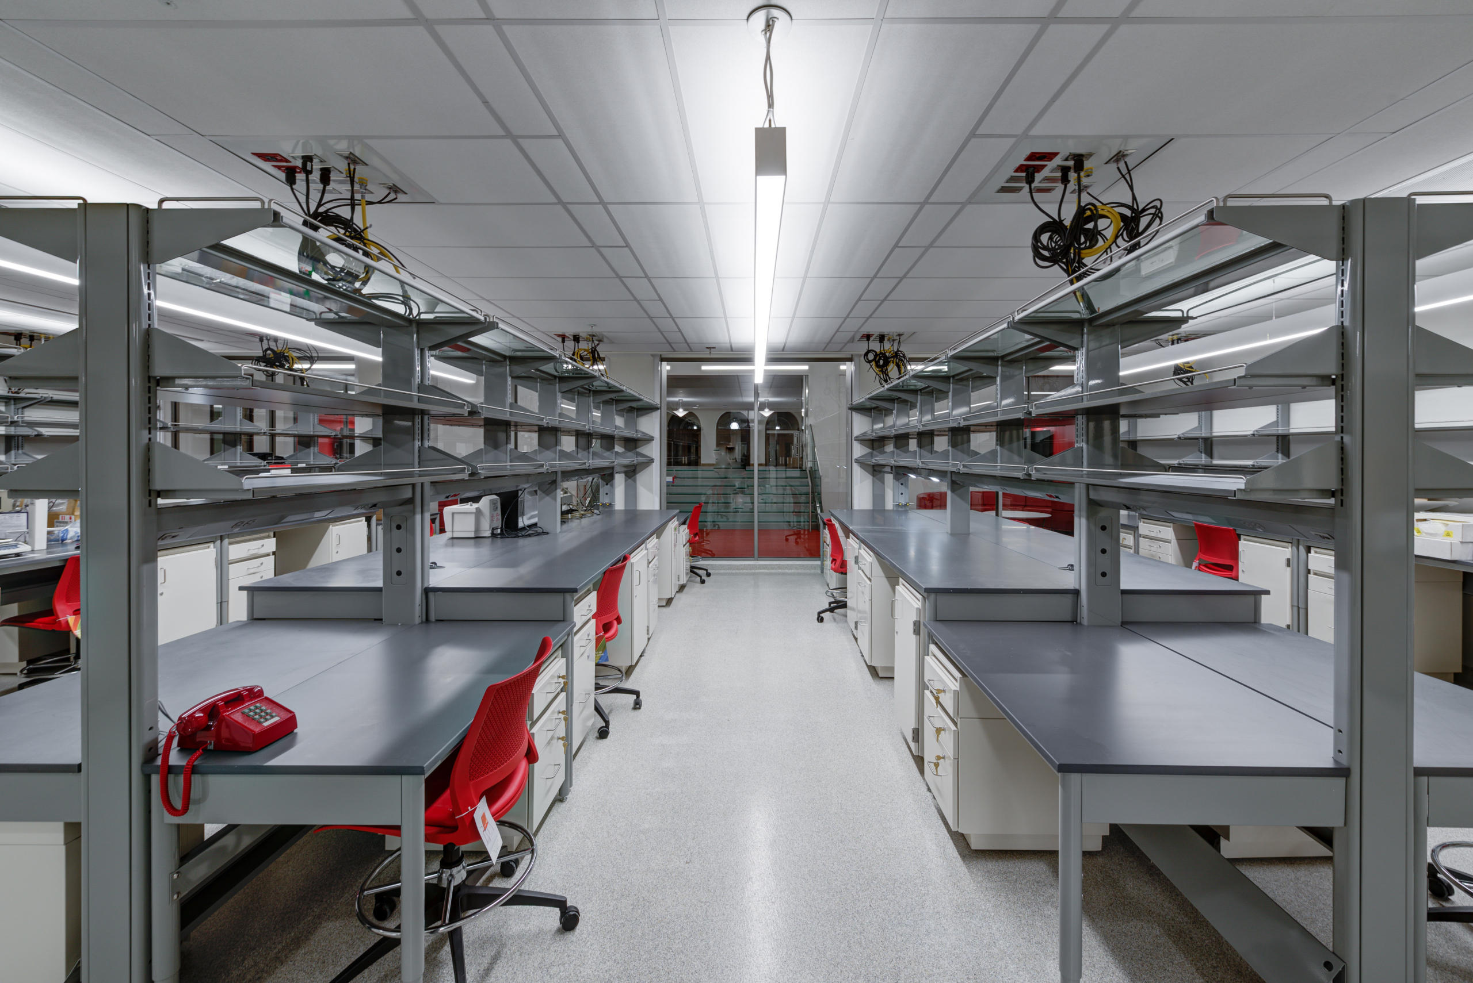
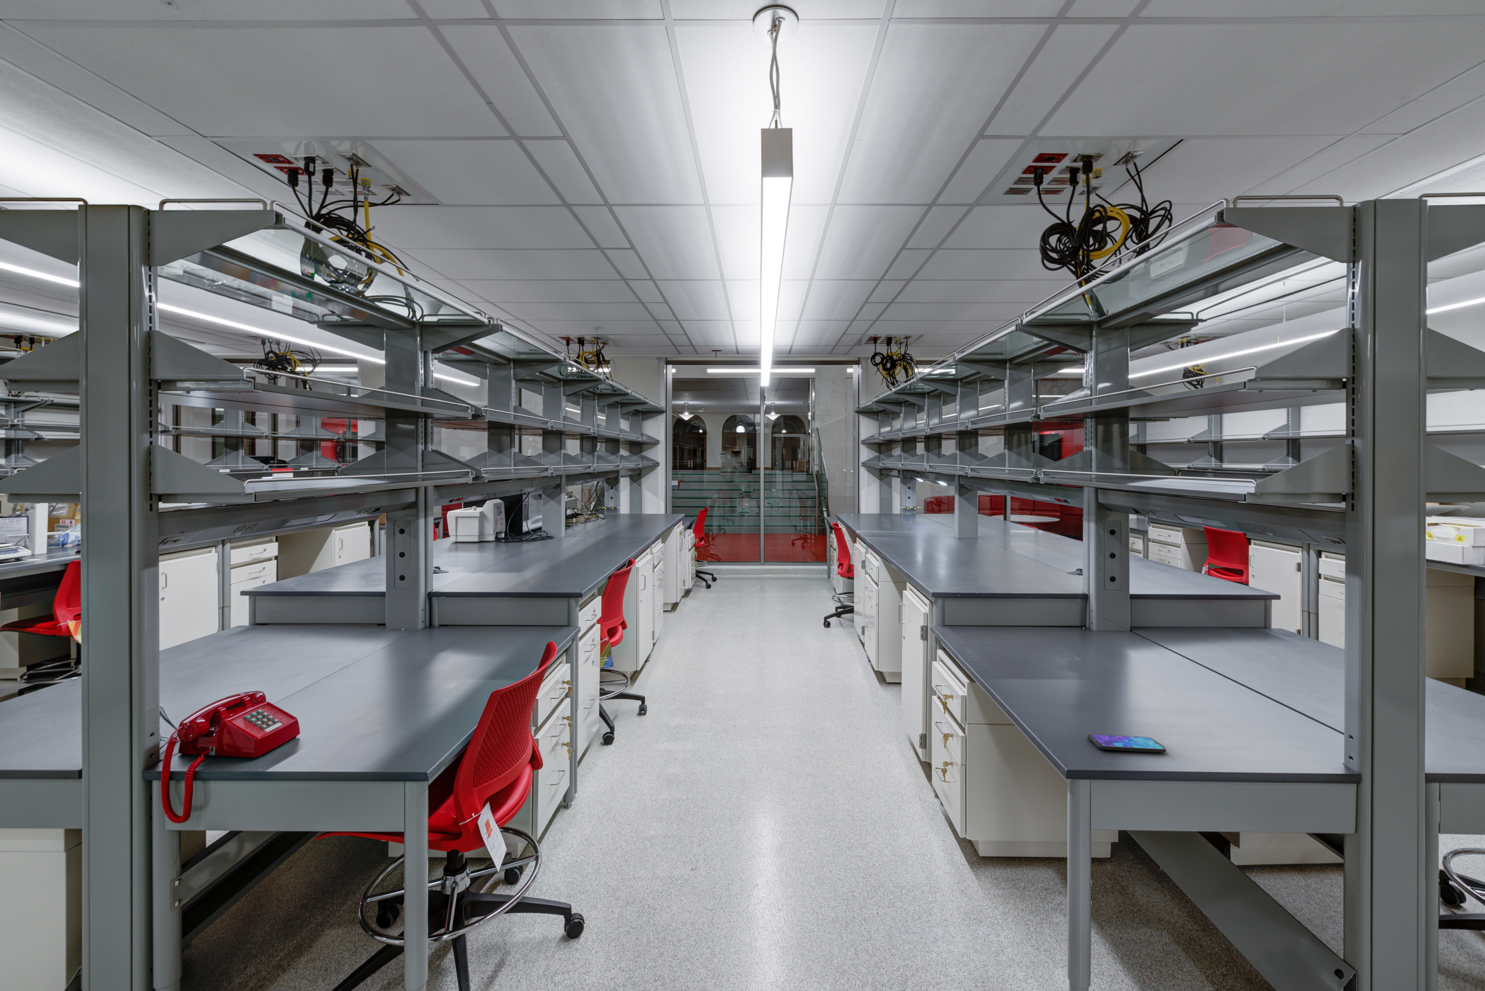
+ smartphone [1087,733,1166,753]
